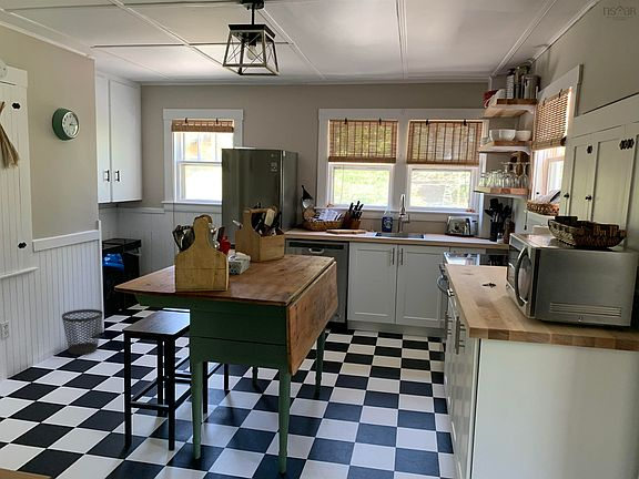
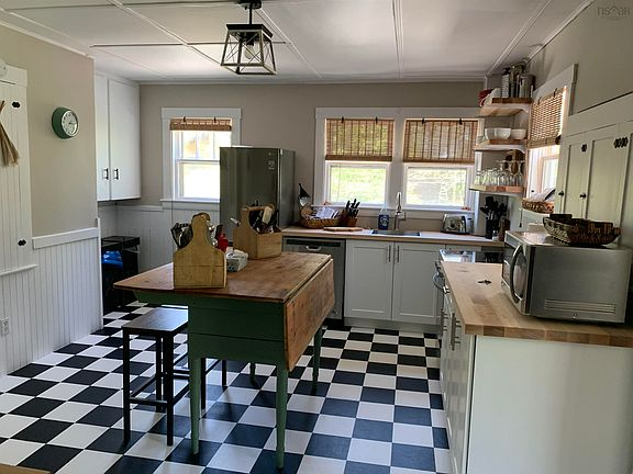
- wastebasket [61,308,104,356]
